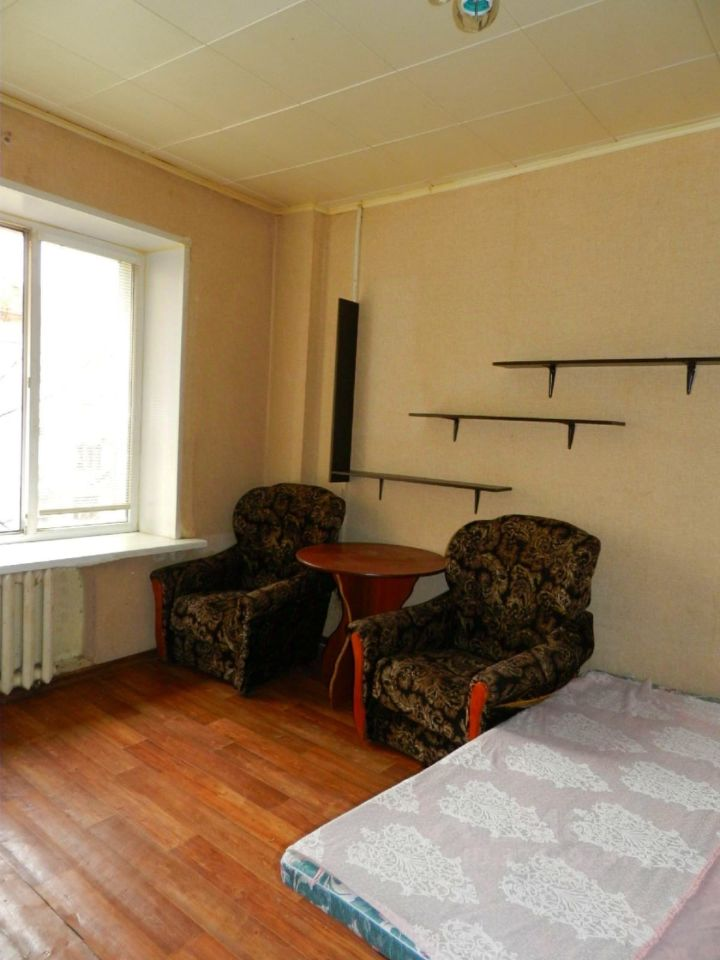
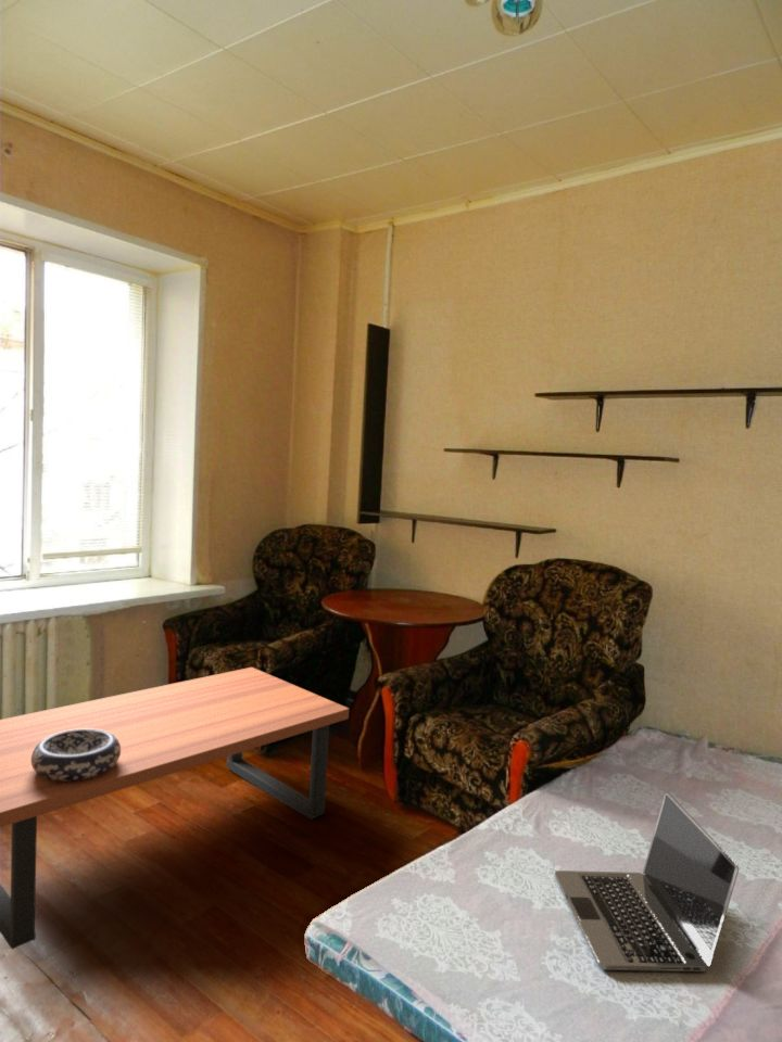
+ decorative bowl [31,729,121,782]
+ laptop [554,791,740,973]
+ coffee table [0,666,350,950]
